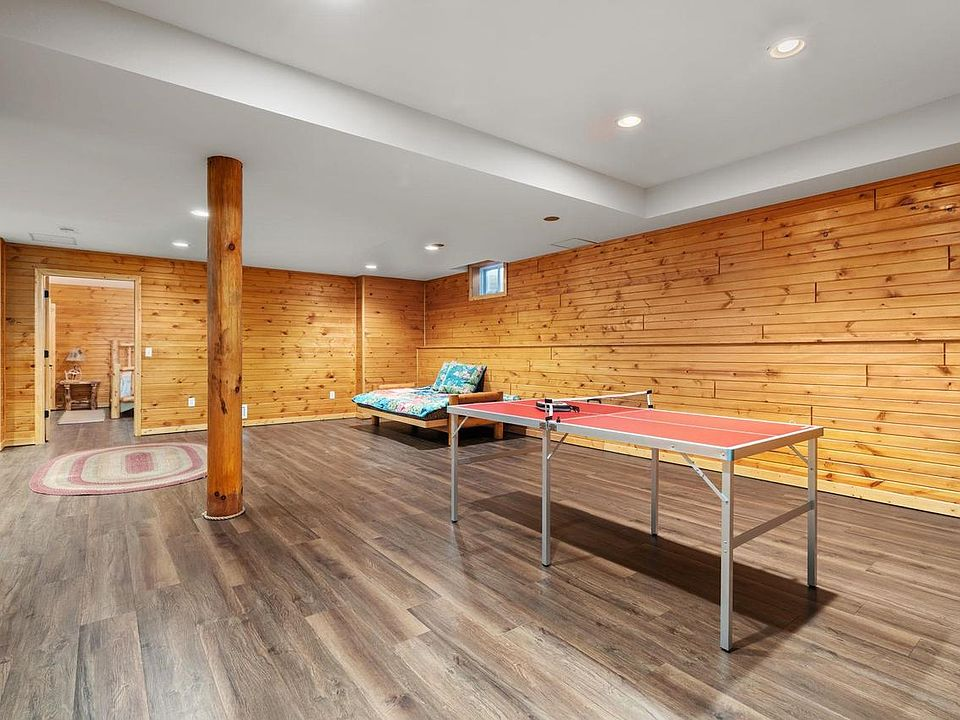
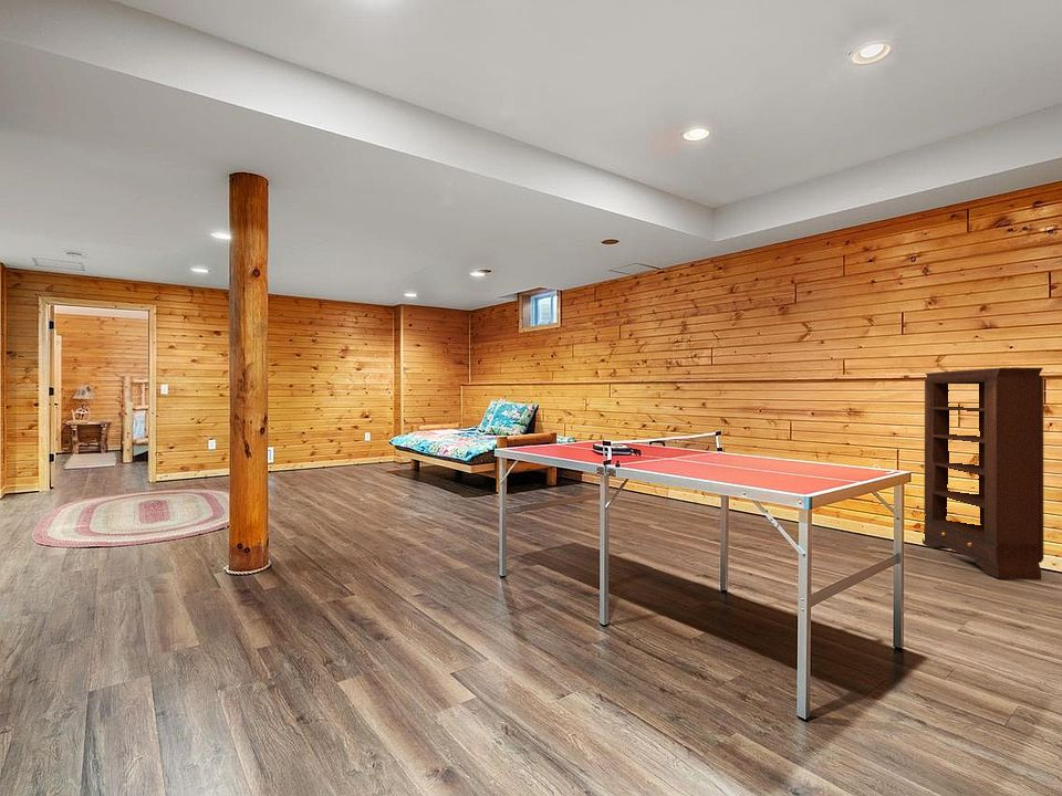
+ bookshelf [922,367,1044,582]
